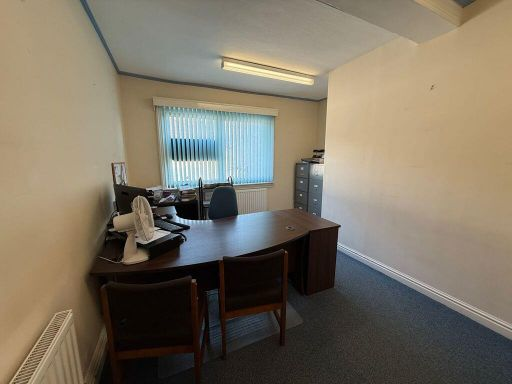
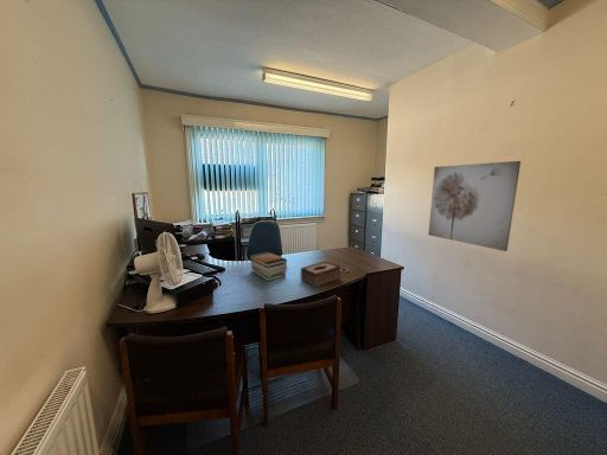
+ book stack [249,251,288,282]
+ tissue box [300,261,341,289]
+ wall art [427,160,522,252]
